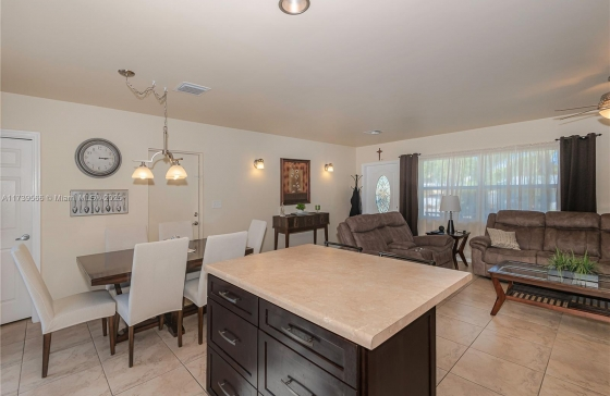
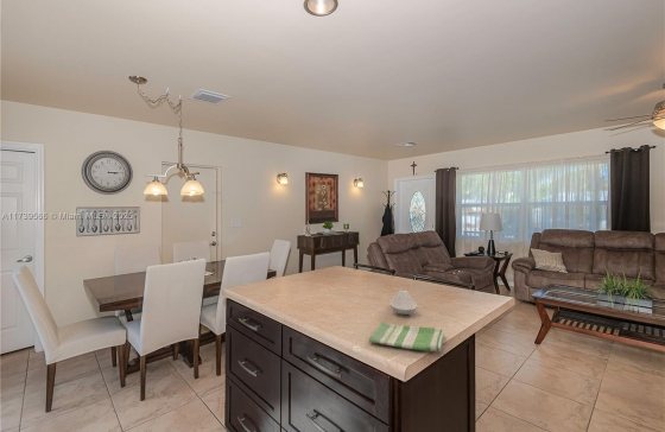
+ spoon rest [390,290,418,316]
+ dish towel [368,320,445,352]
